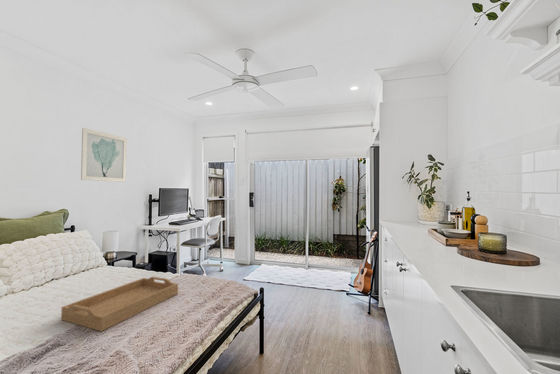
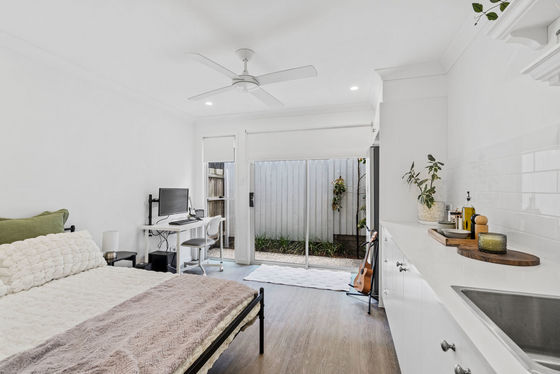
- wall art [80,127,128,183]
- serving tray [60,276,179,332]
